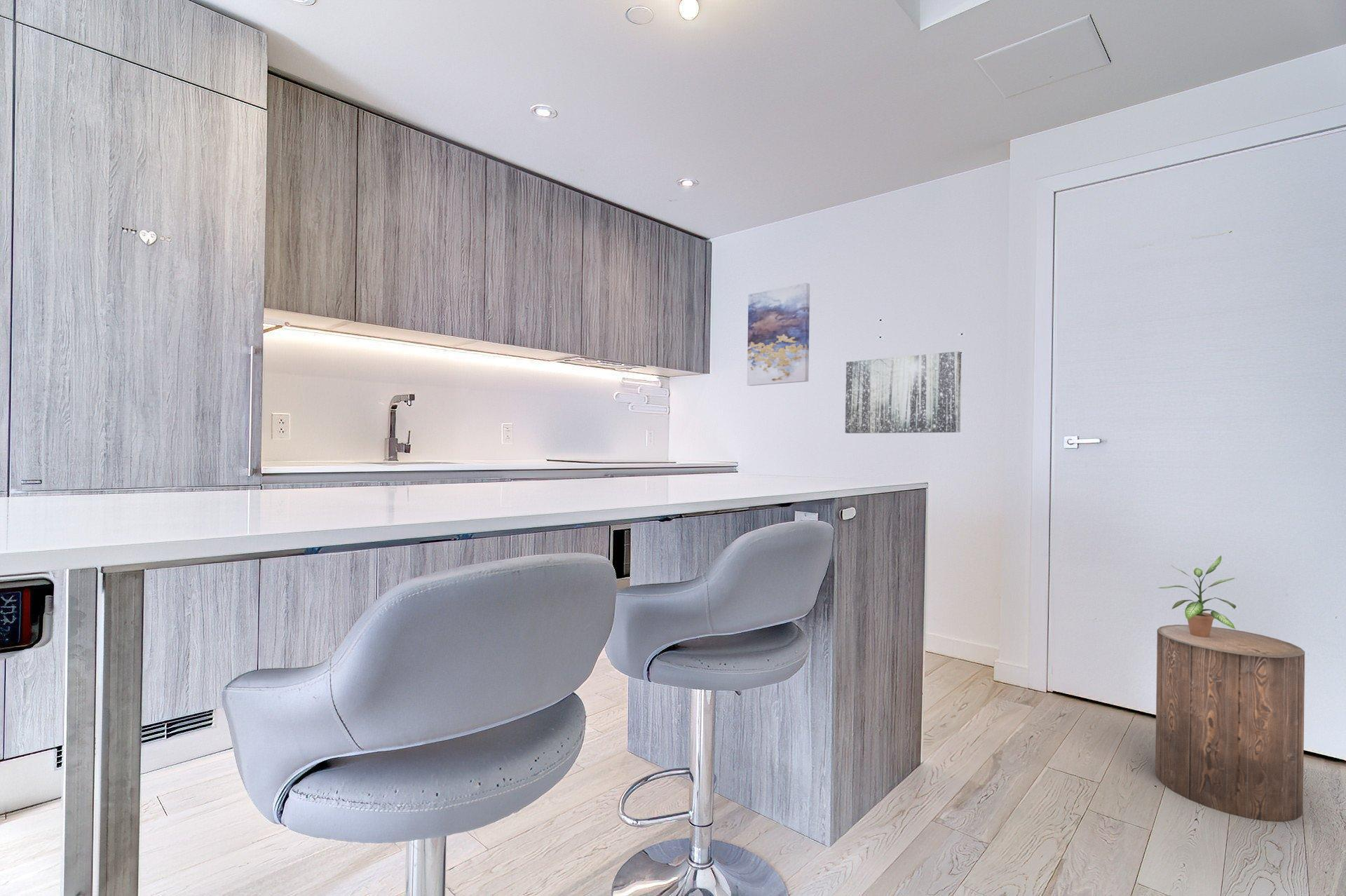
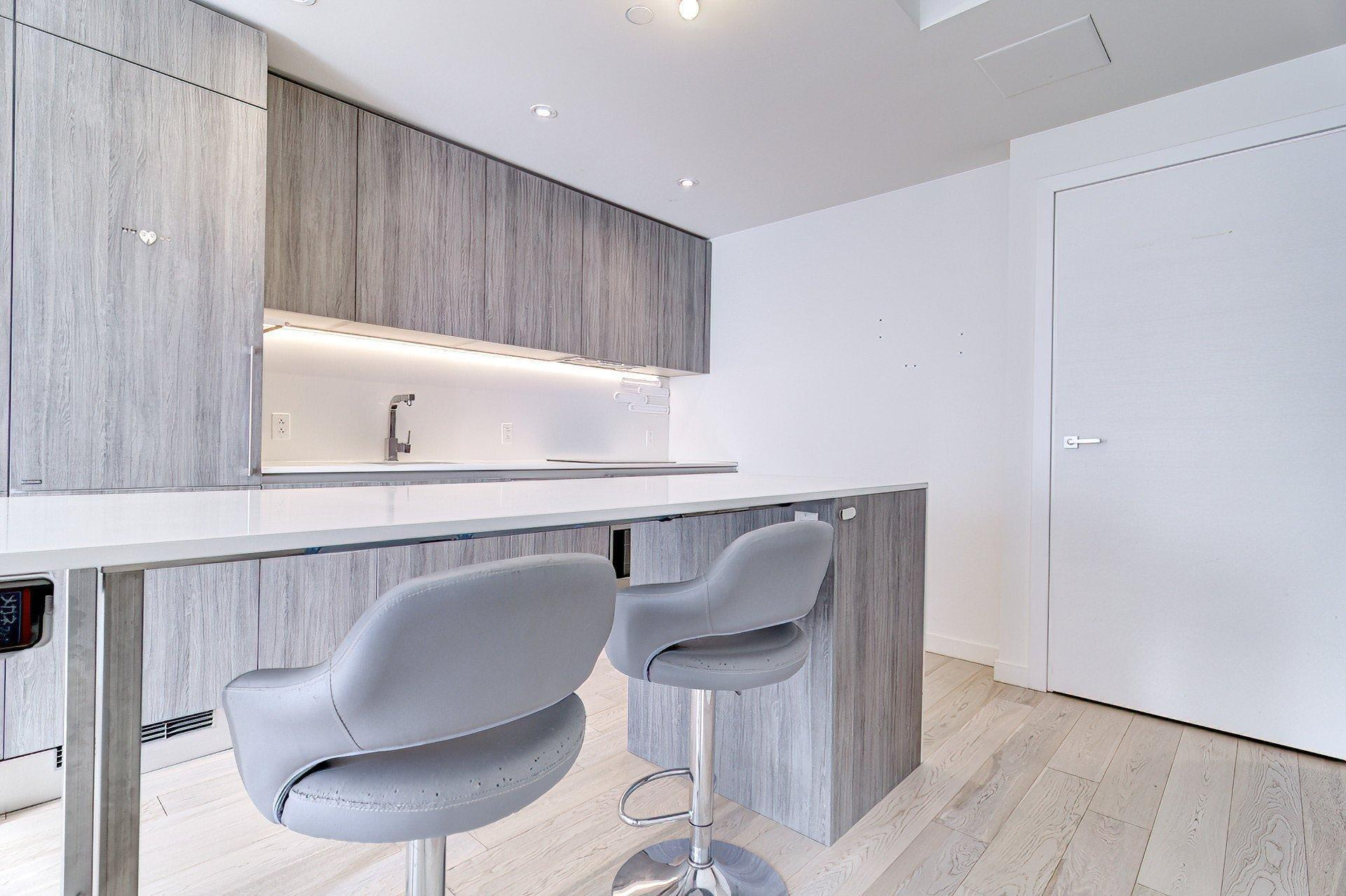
- wall art [747,283,810,386]
- stool [1155,624,1305,822]
- wall art [845,351,962,434]
- potted plant [1157,555,1237,637]
